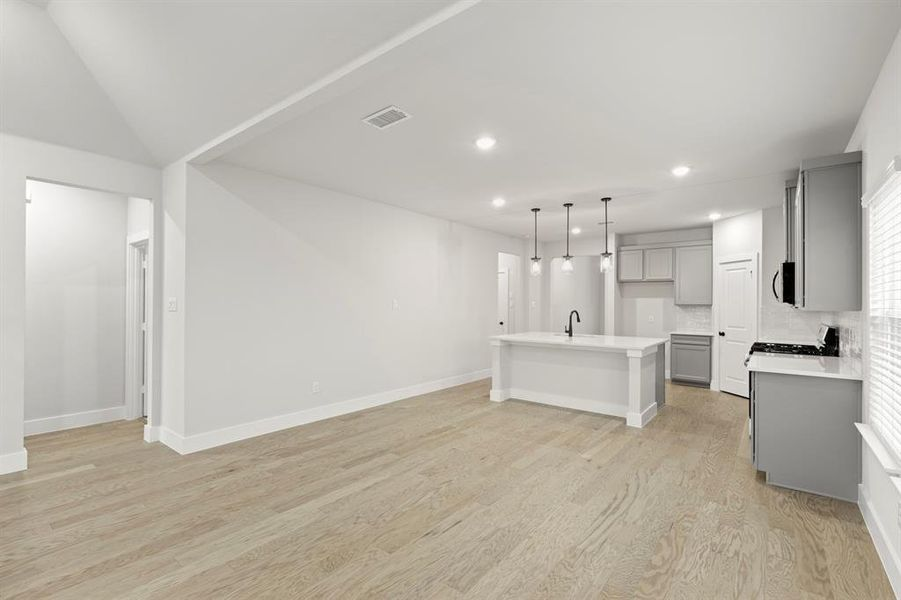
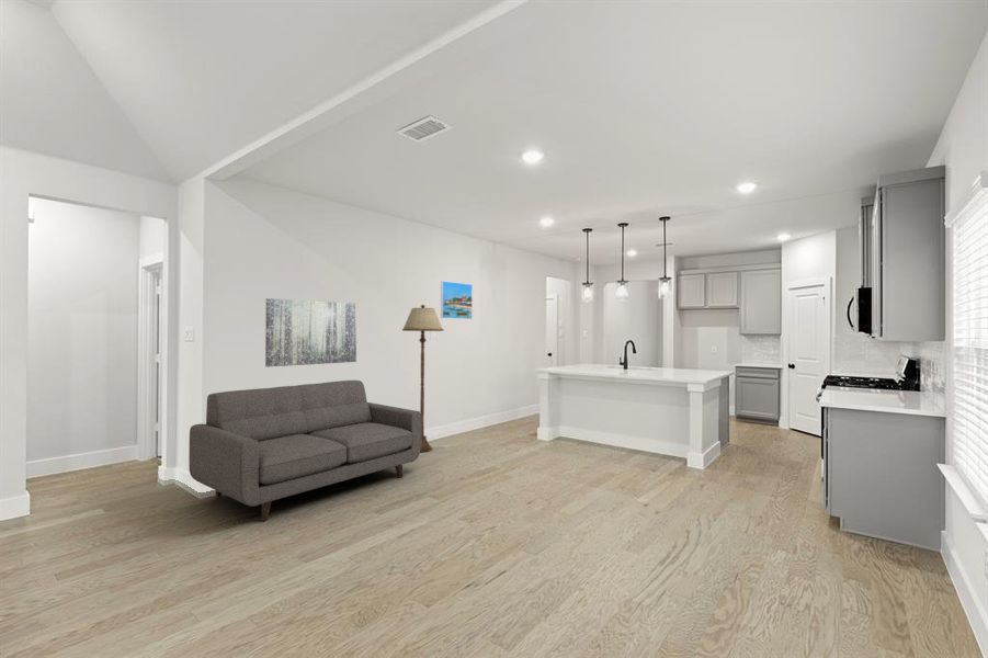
+ wall art [264,297,357,368]
+ floor lamp [401,304,445,453]
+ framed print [440,280,474,320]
+ sofa [188,379,421,522]
